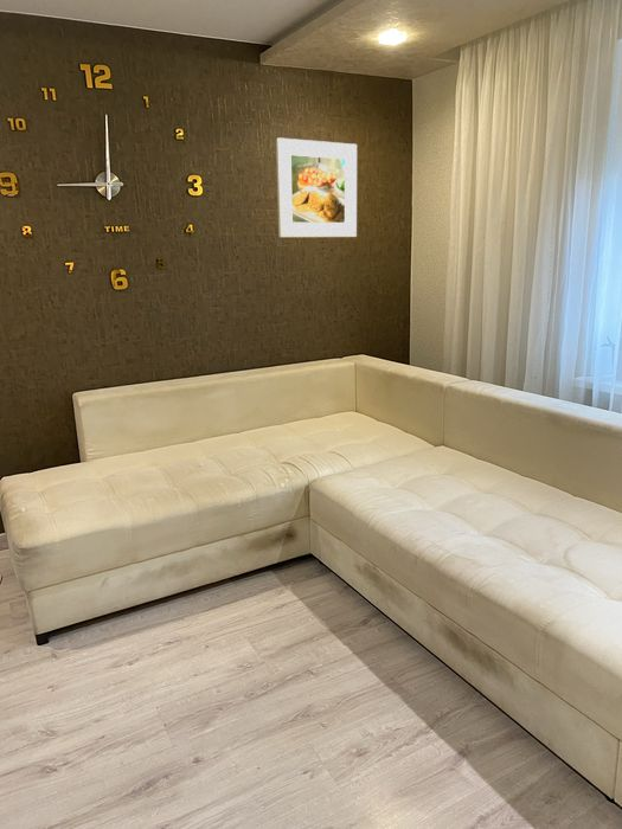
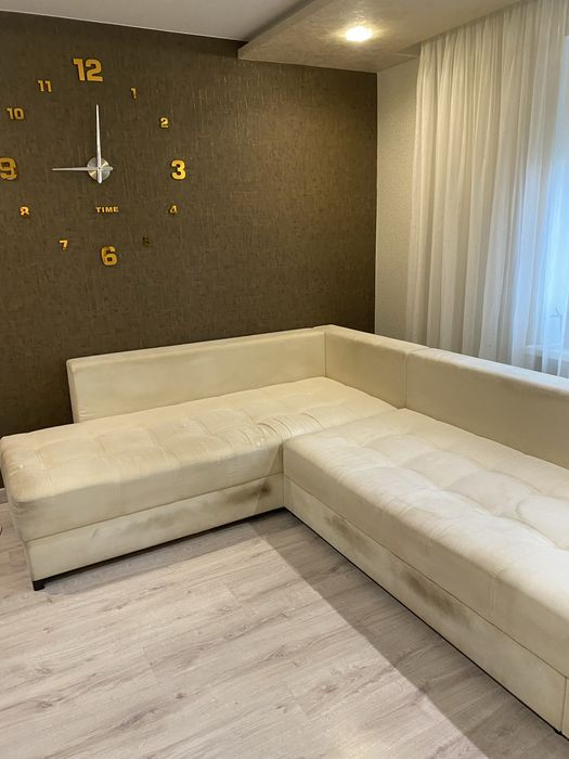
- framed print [275,136,358,238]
